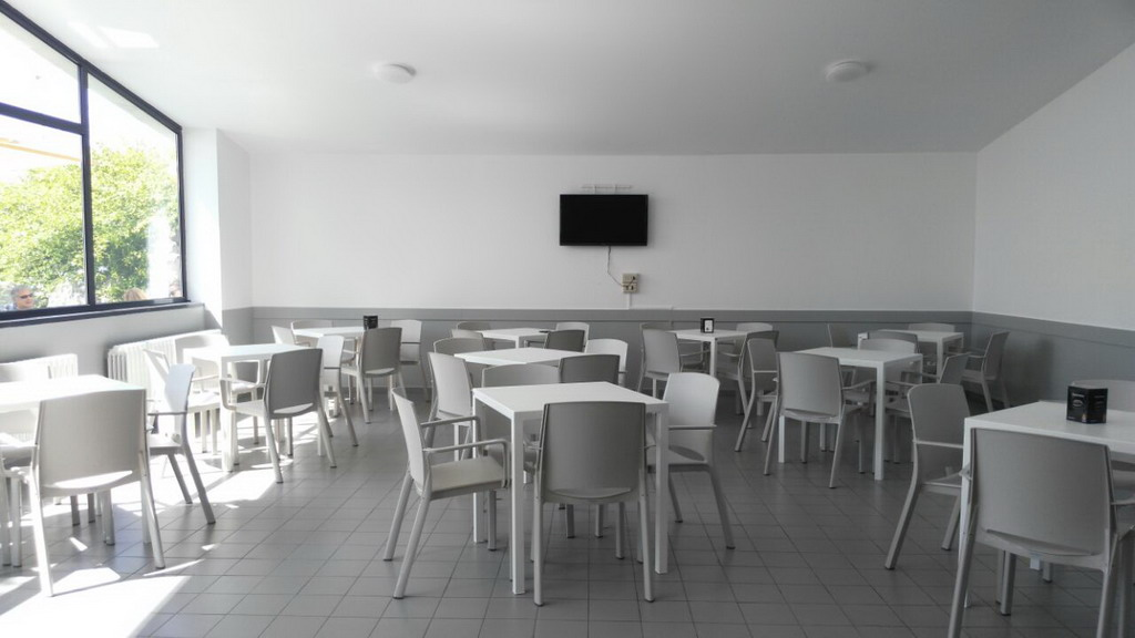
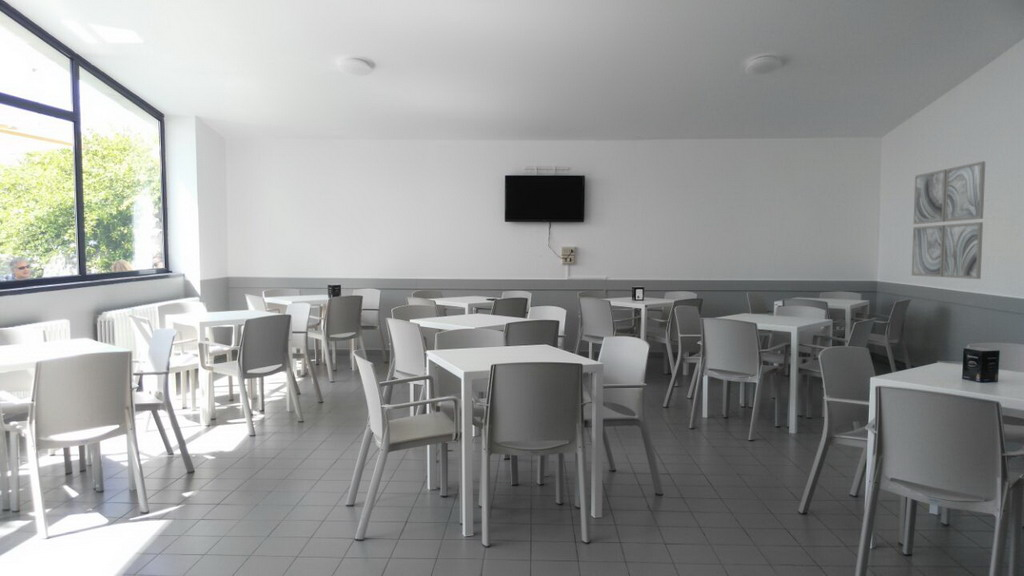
+ wall art [911,160,986,280]
